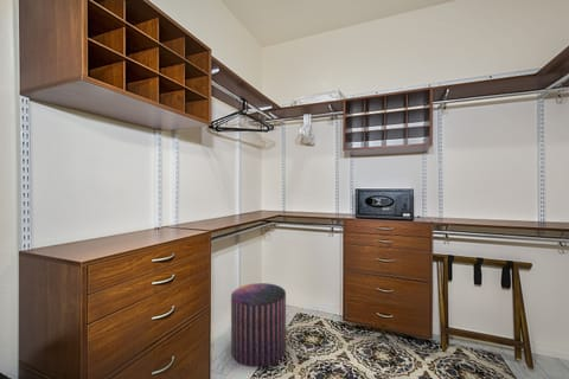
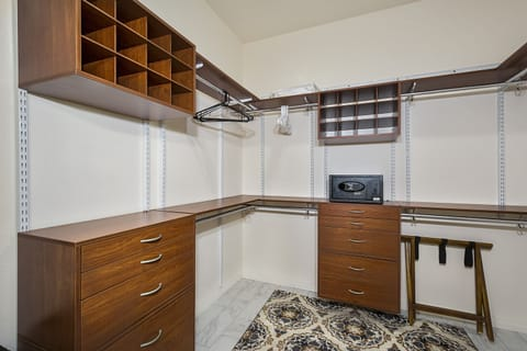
- stool [230,282,287,368]
